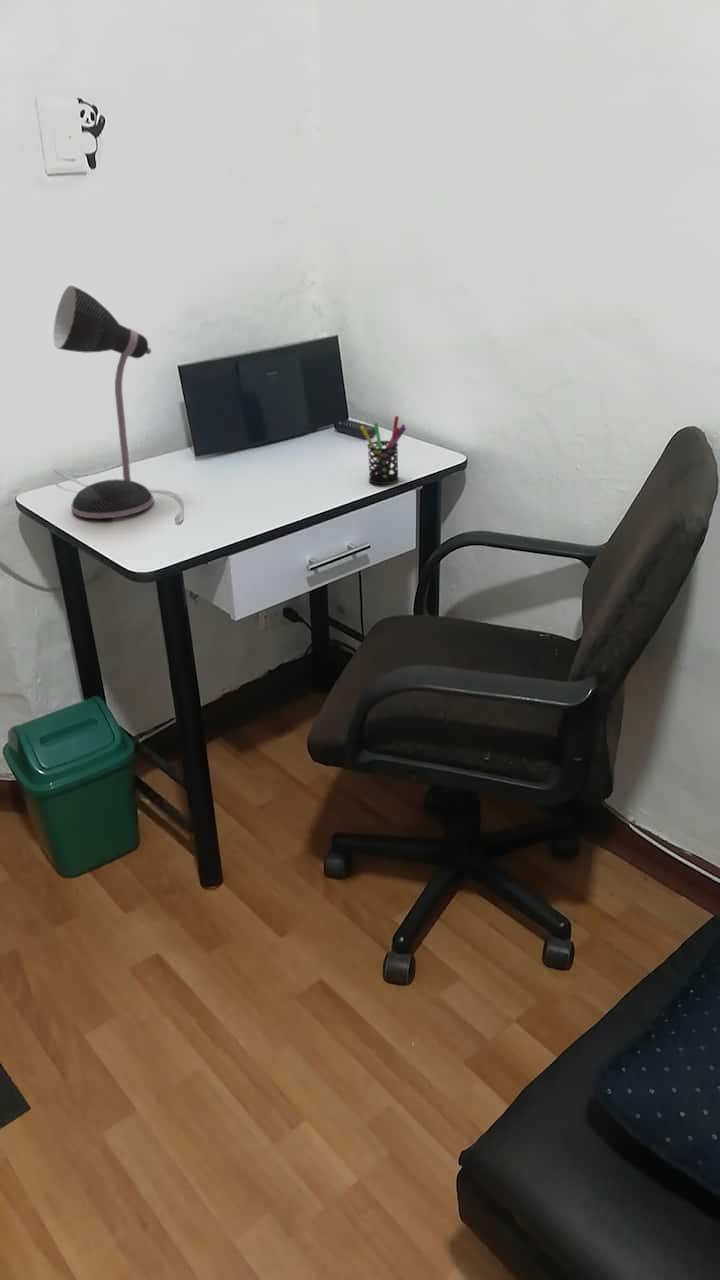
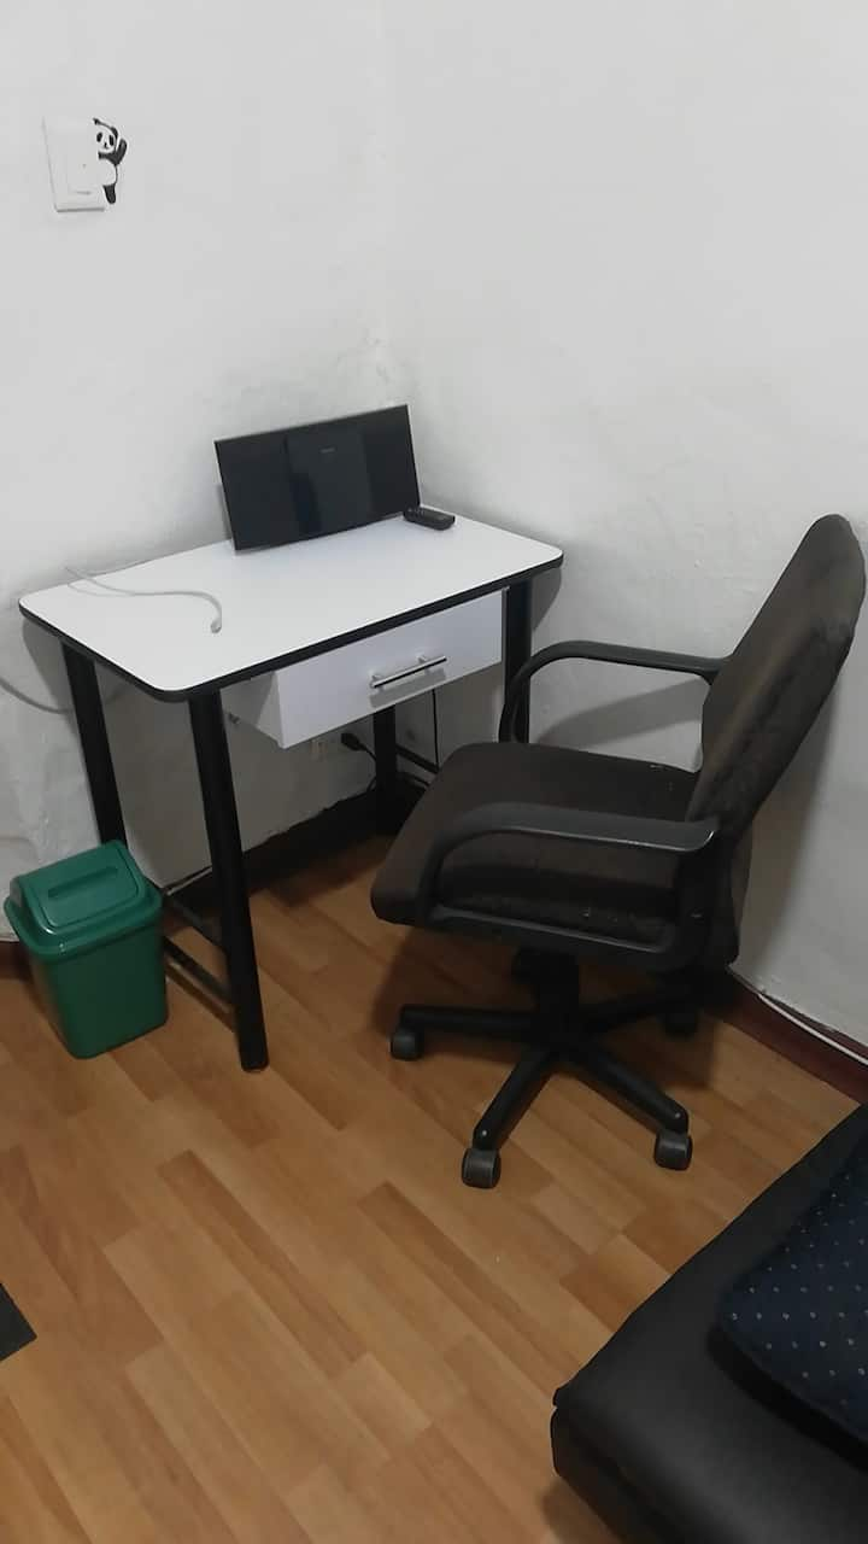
- desk lamp [53,284,155,519]
- pen holder [359,415,407,485]
